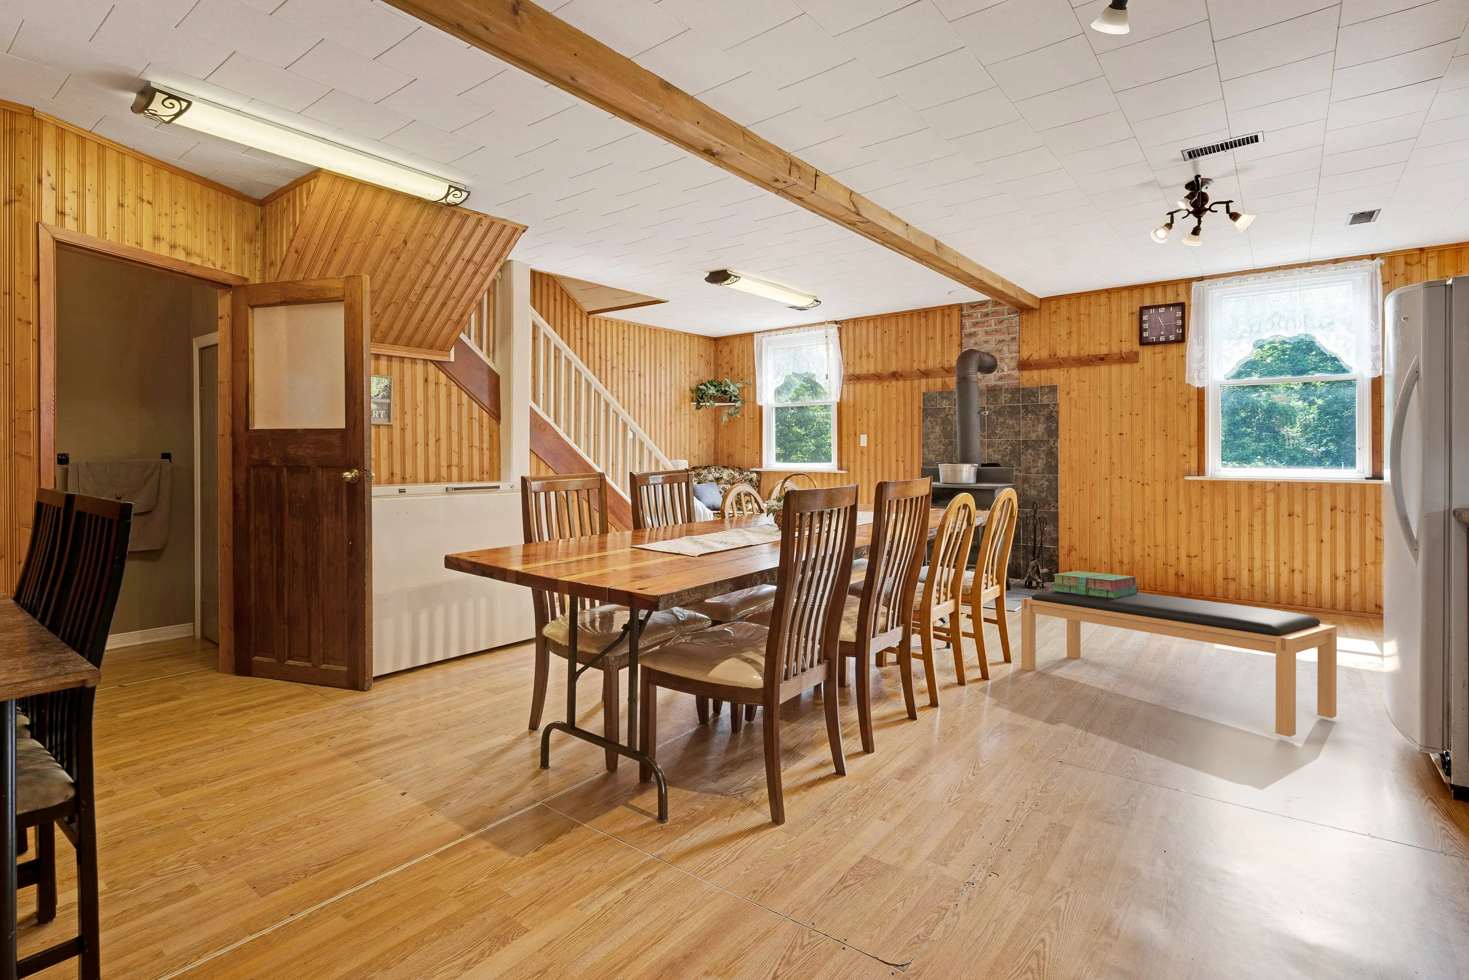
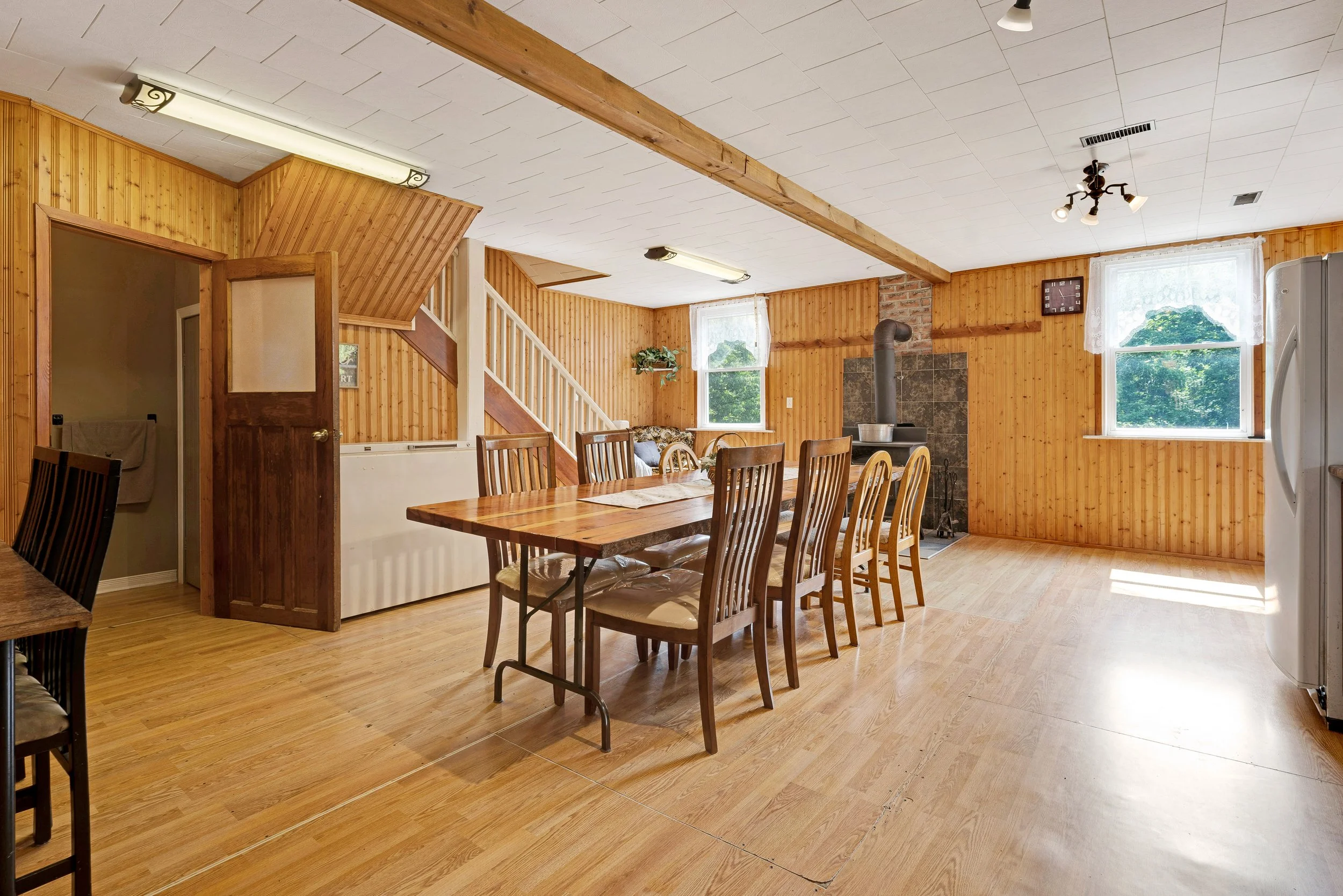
- bench [1021,590,1338,737]
- stack of books [1050,571,1139,598]
